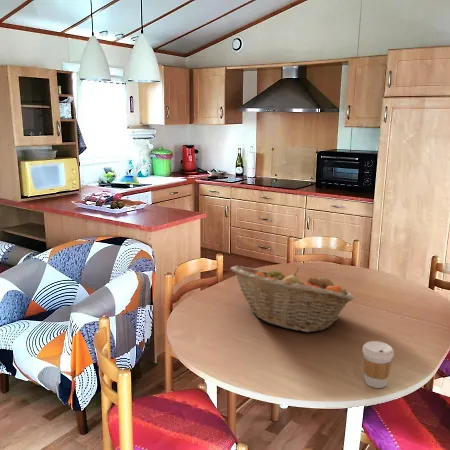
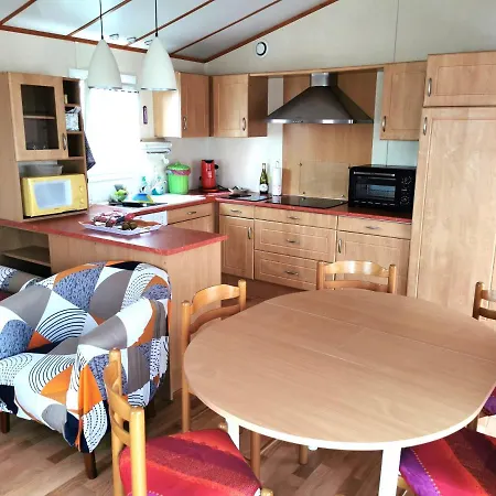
- coffee cup [361,340,395,389]
- fruit basket [230,265,355,333]
